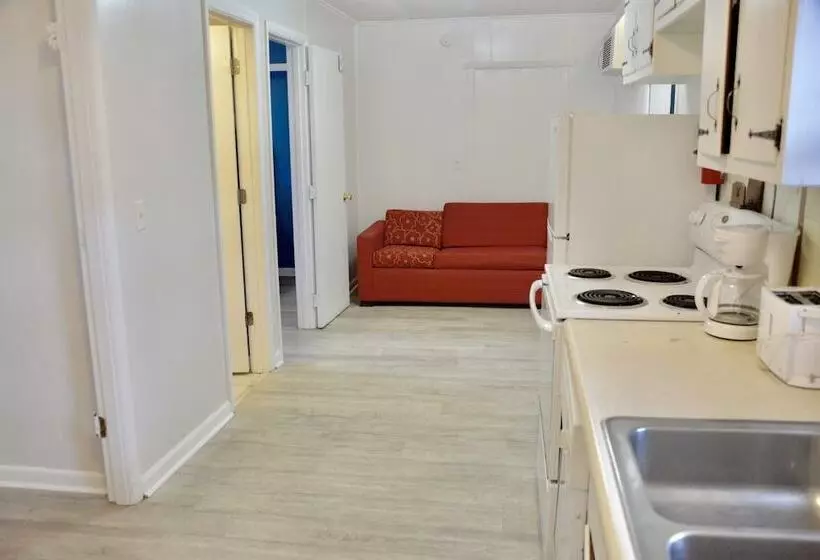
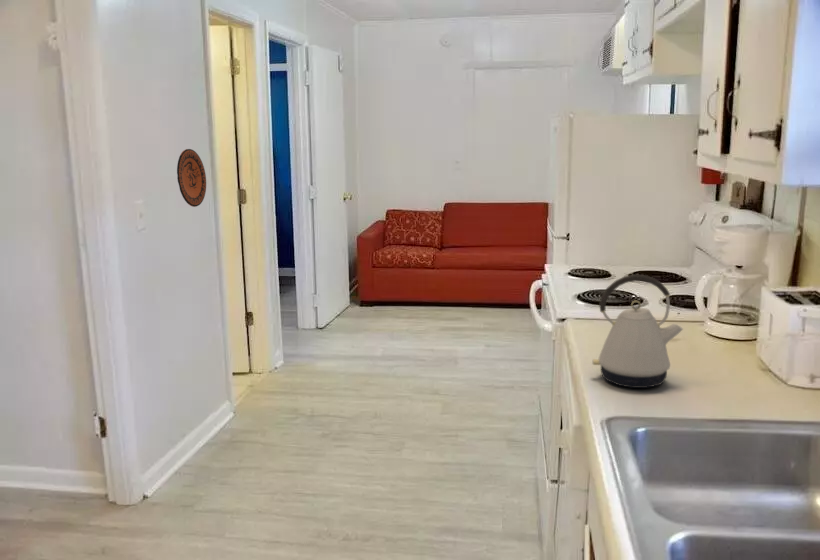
+ kettle [591,273,684,389]
+ decorative plate [176,148,207,208]
